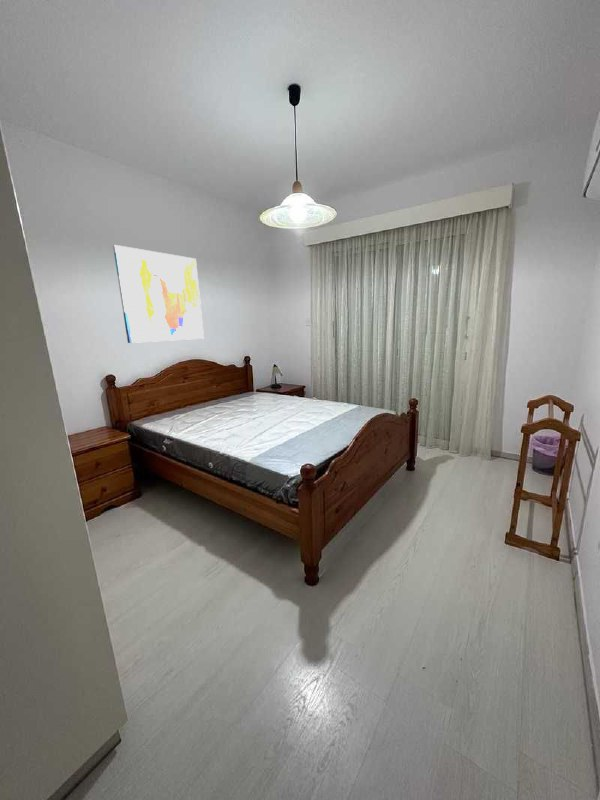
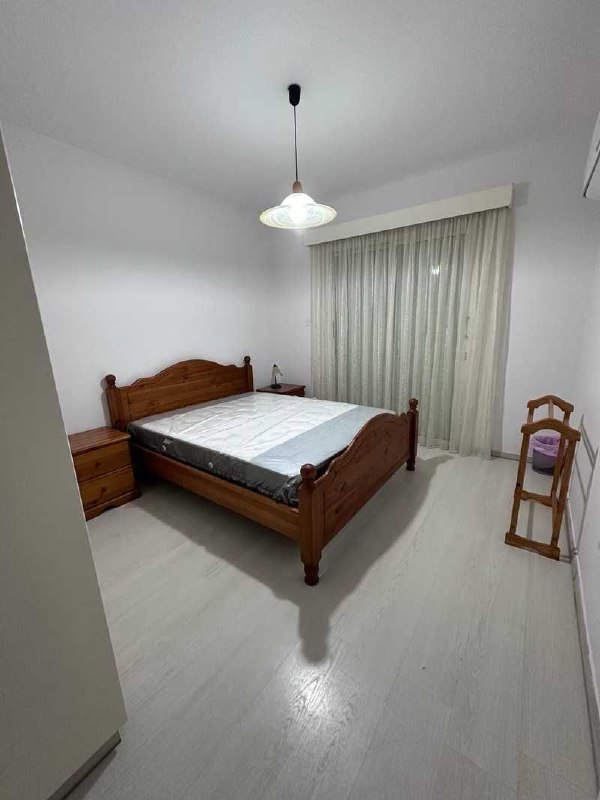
- wall art [112,244,205,344]
